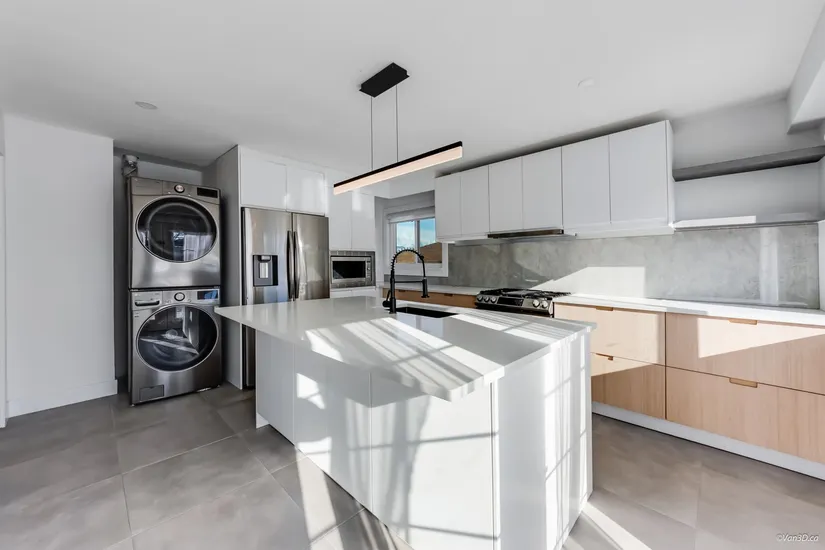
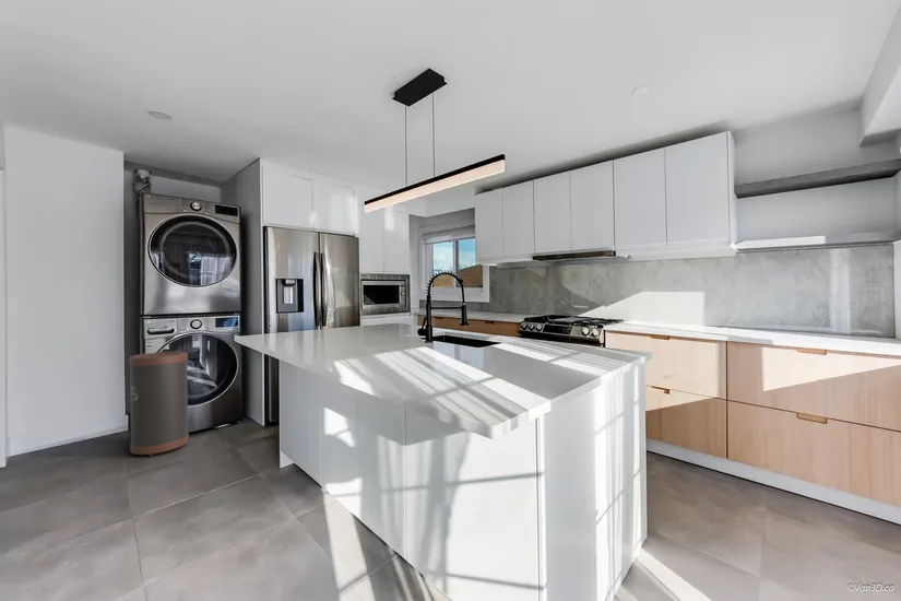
+ trash can [128,351,190,457]
